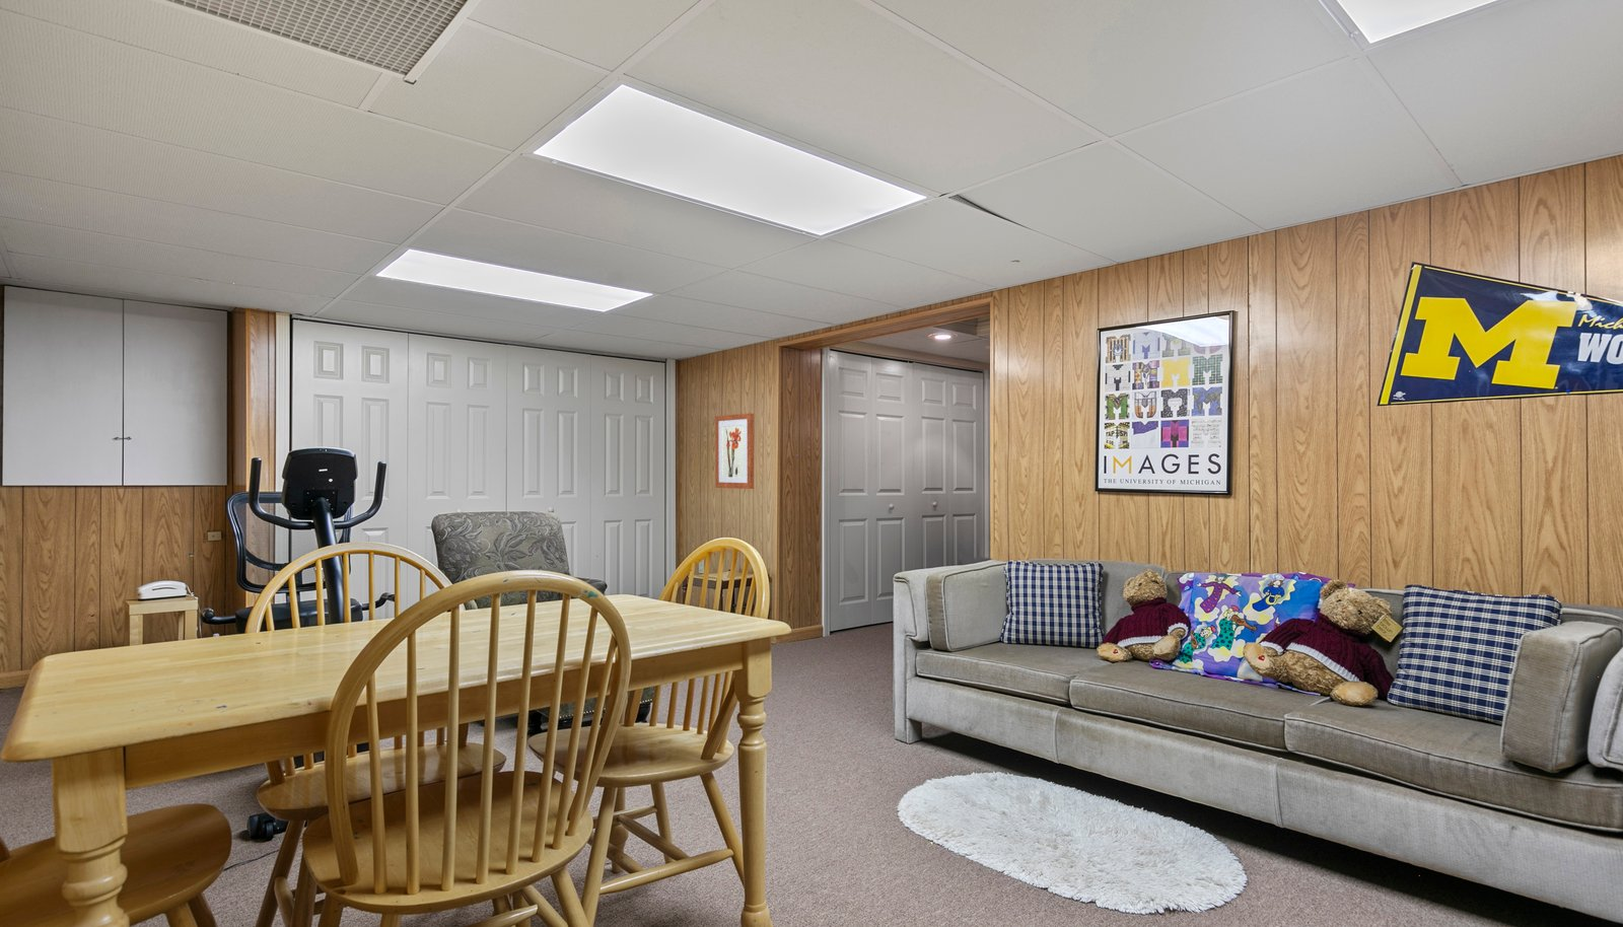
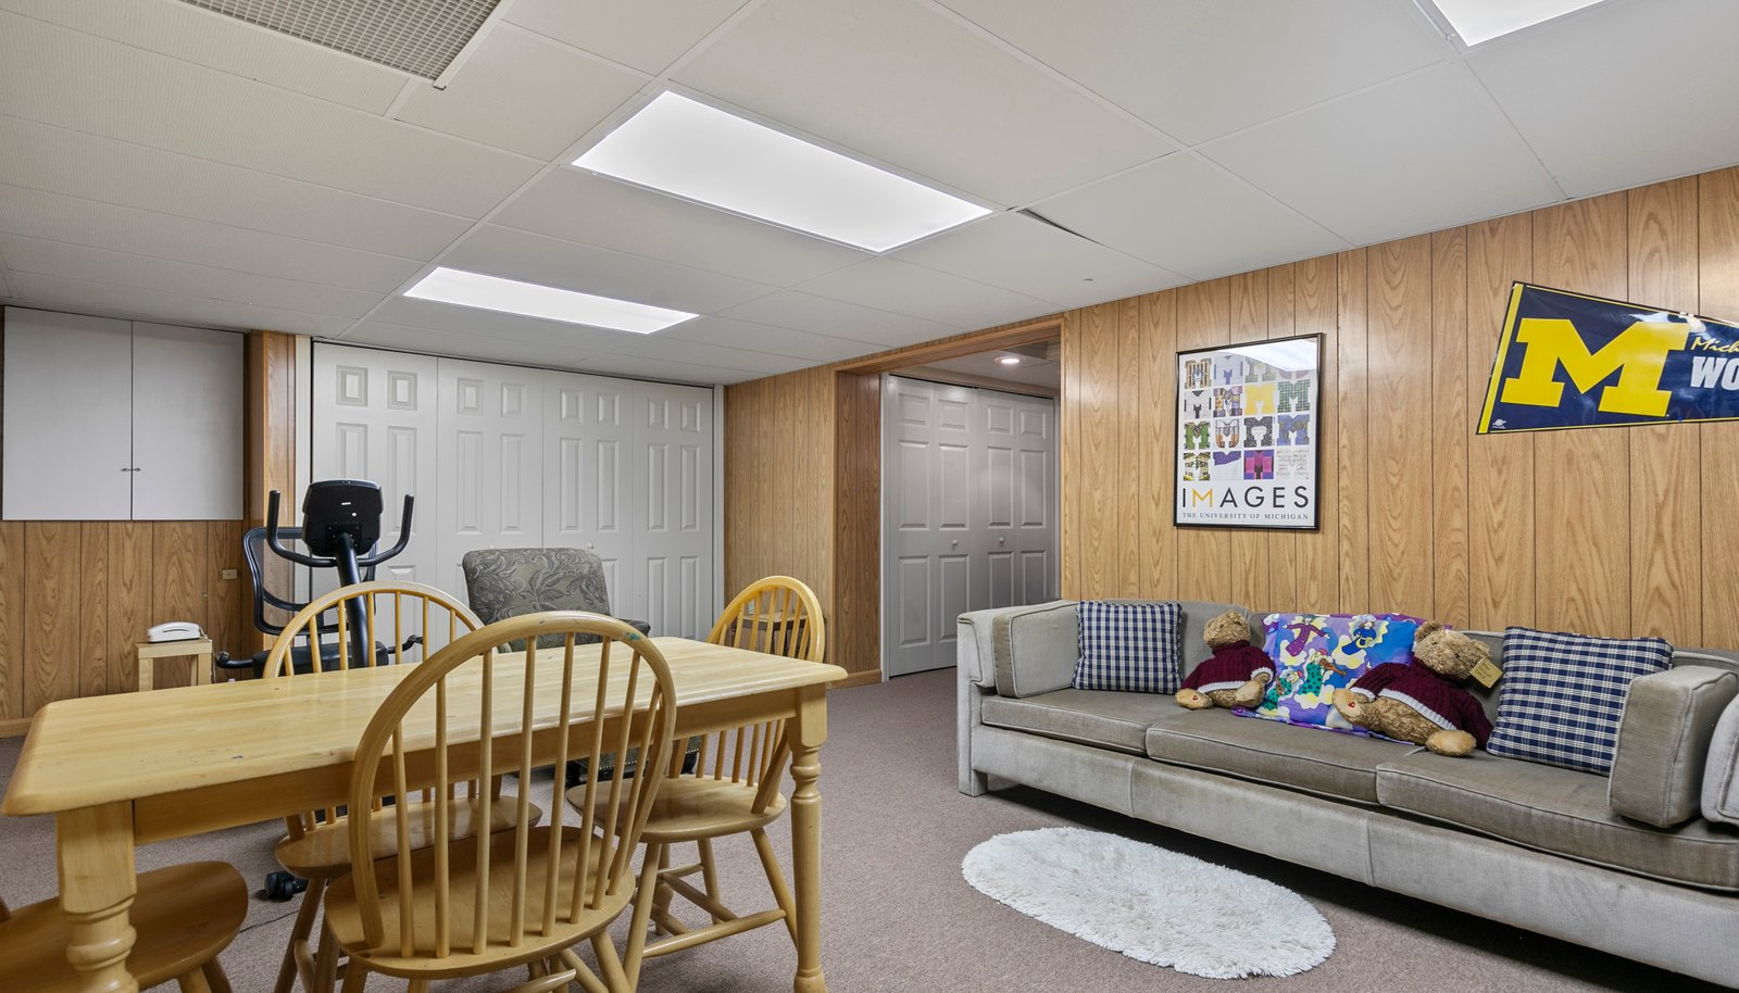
- wall art [715,412,755,490]
